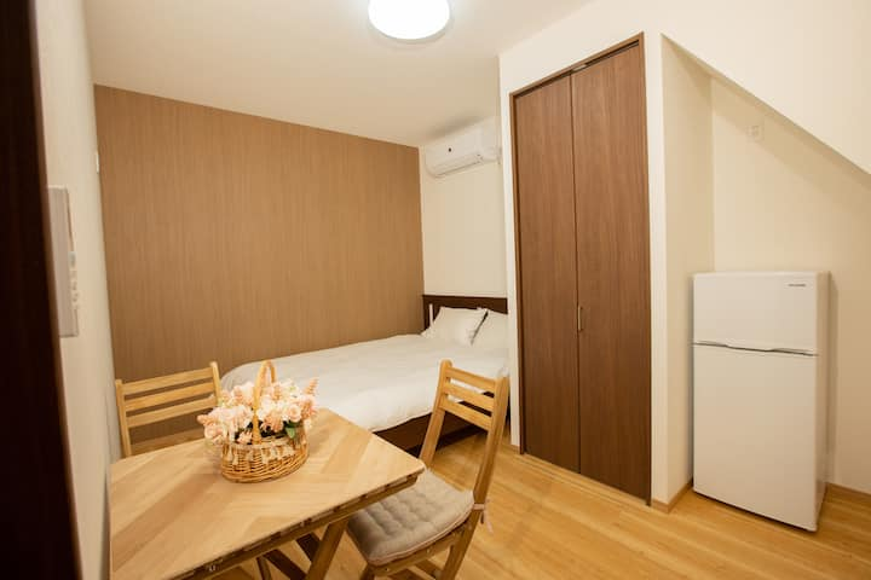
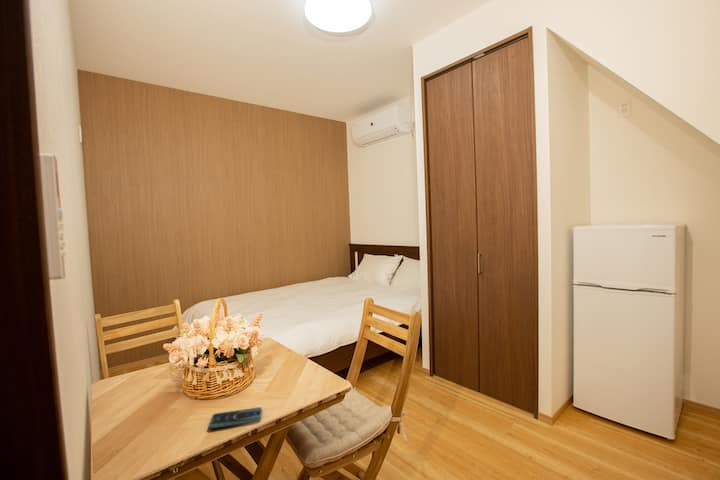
+ smartphone [208,406,263,429]
